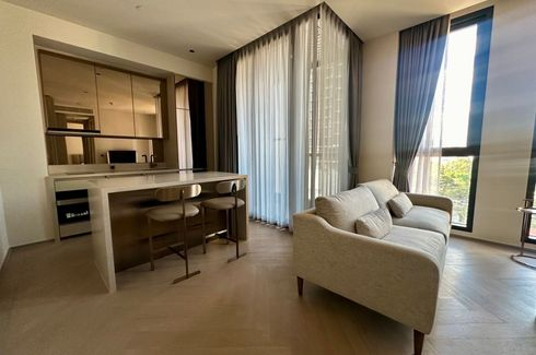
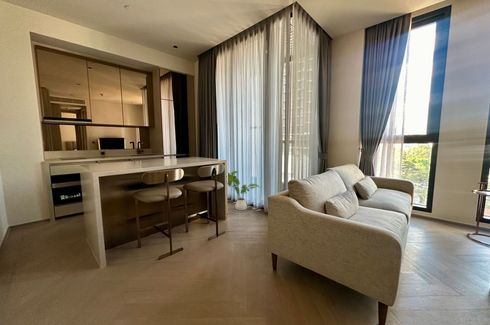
+ house plant [227,170,261,211]
